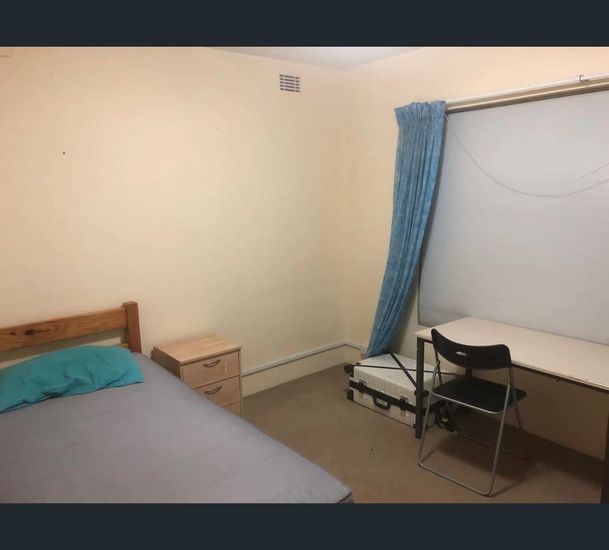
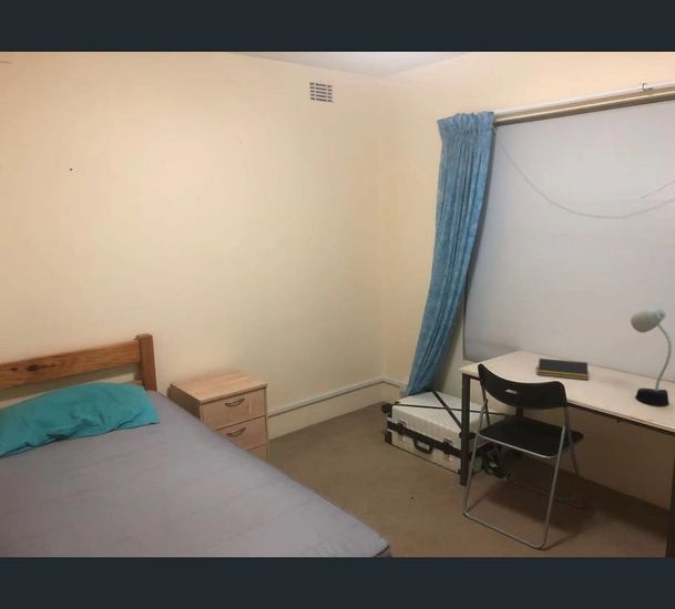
+ desk lamp [630,308,673,407]
+ notepad [536,358,590,381]
